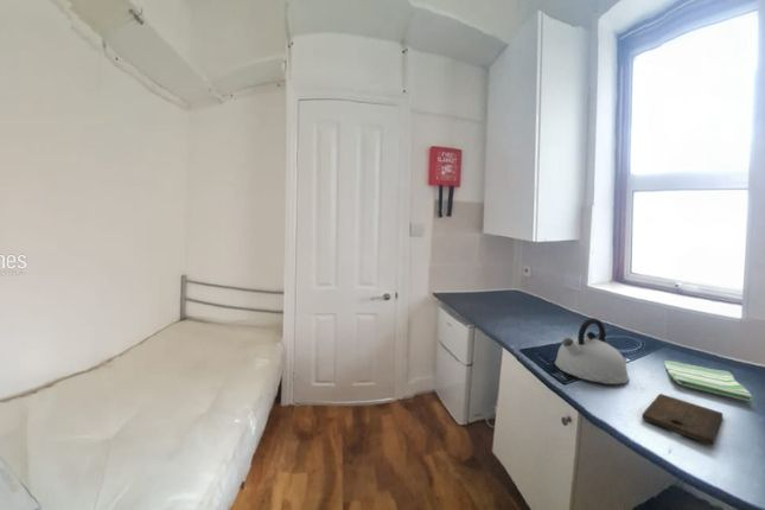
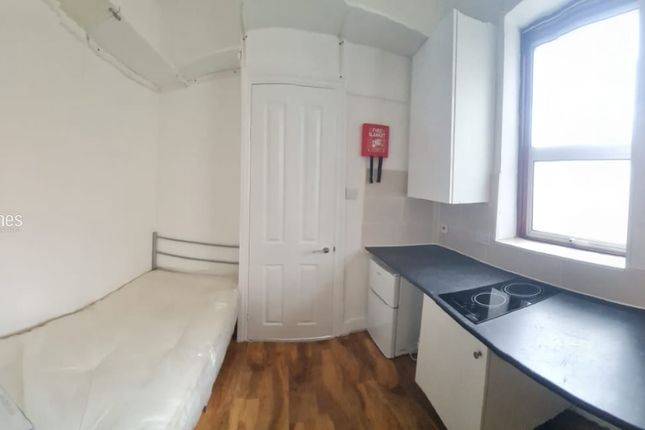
- dish towel [663,359,753,402]
- cutting board [640,393,723,446]
- kettle [554,317,630,385]
